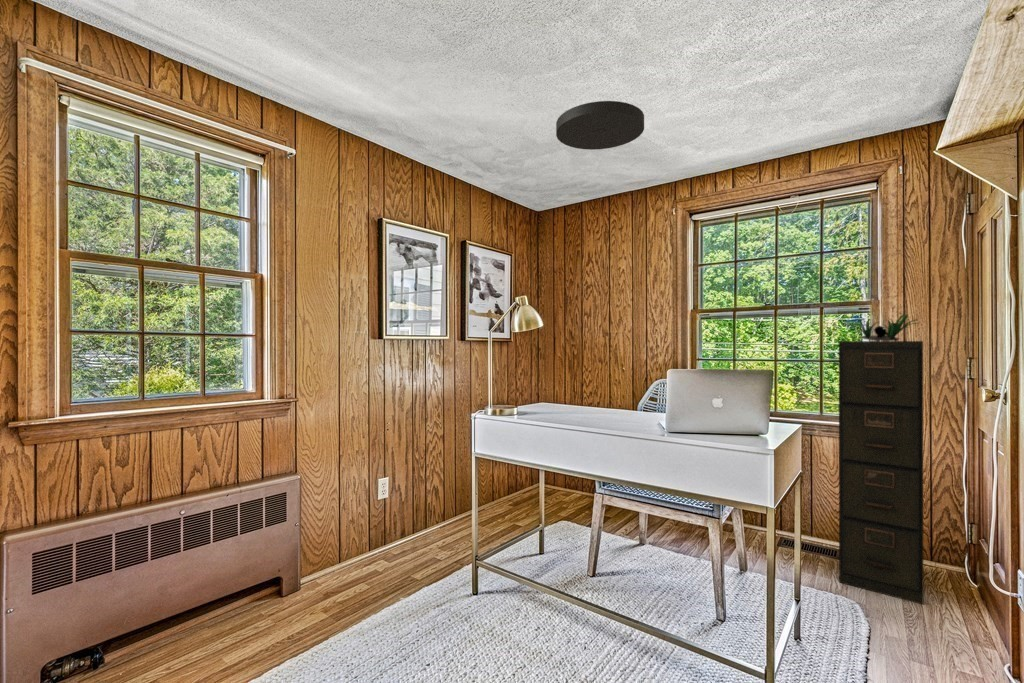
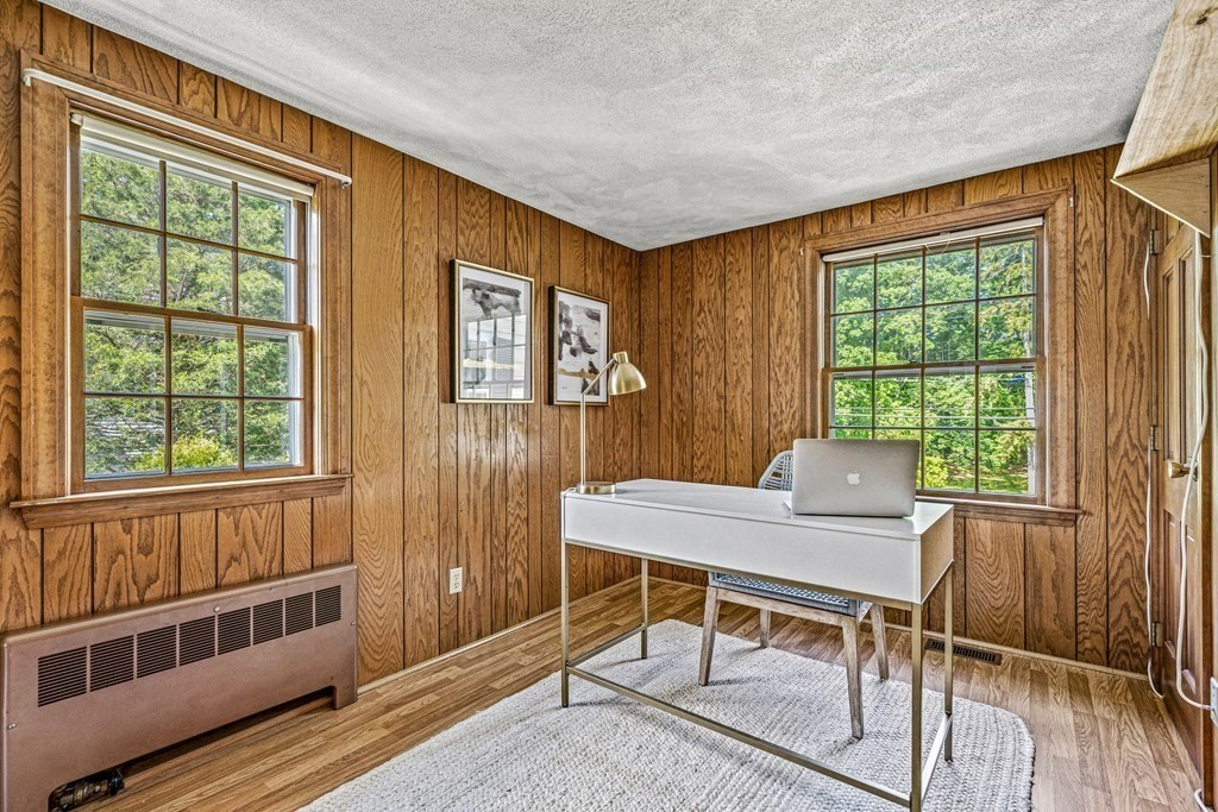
- filing cabinet [838,340,924,605]
- potted plant [853,313,918,341]
- ceiling light [555,100,645,151]
